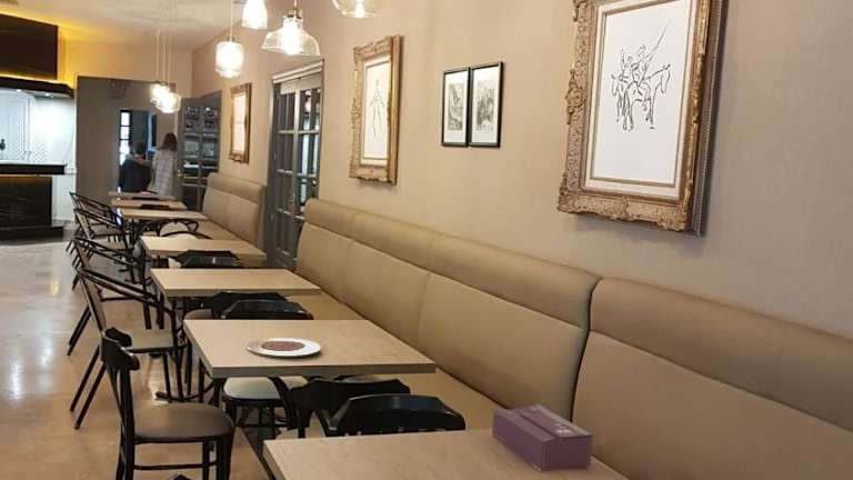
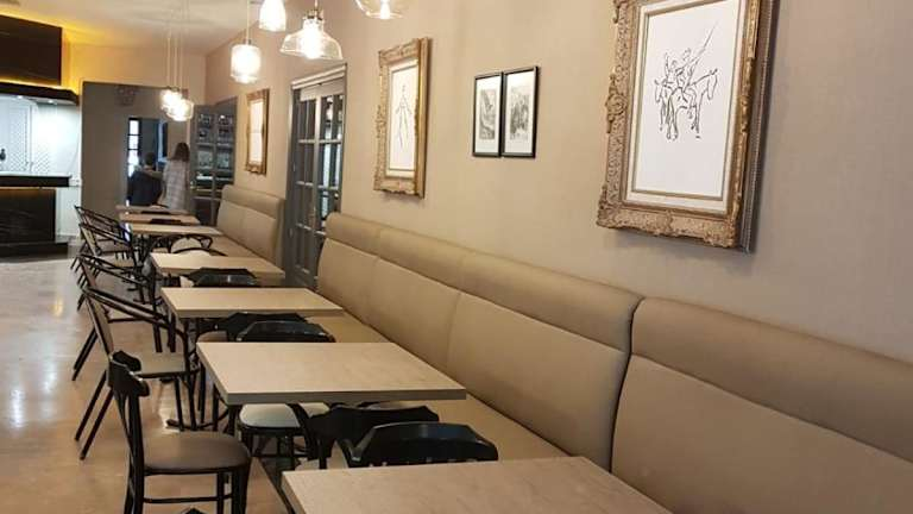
- plate [245,337,322,358]
- tissue box [491,404,594,472]
